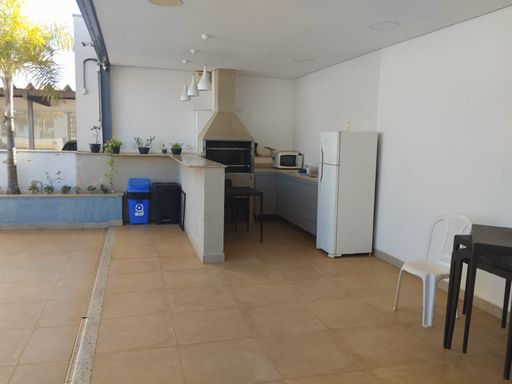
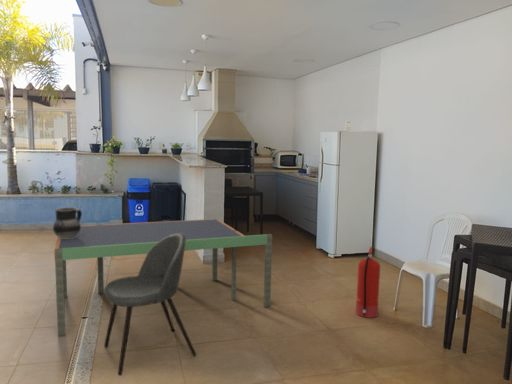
+ fire extinguisher [355,246,381,319]
+ dining table [53,218,273,337]
+ dining chair [103,233,197,377]
+ ceramic jug [52,206,83,239]
